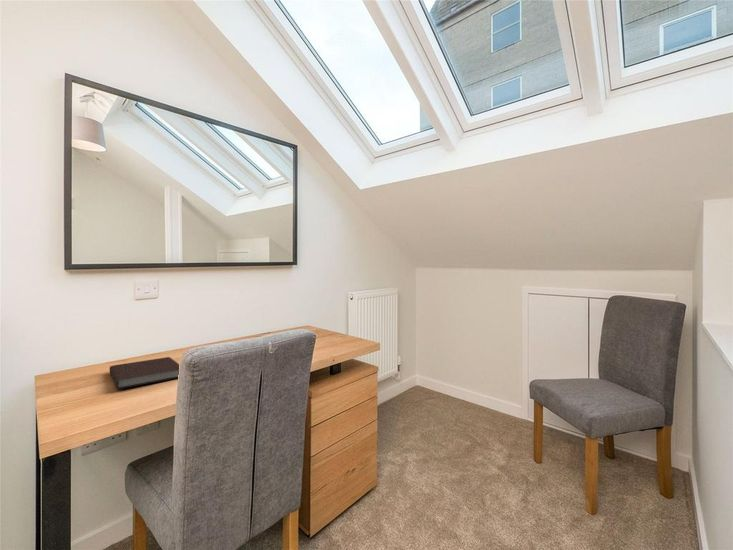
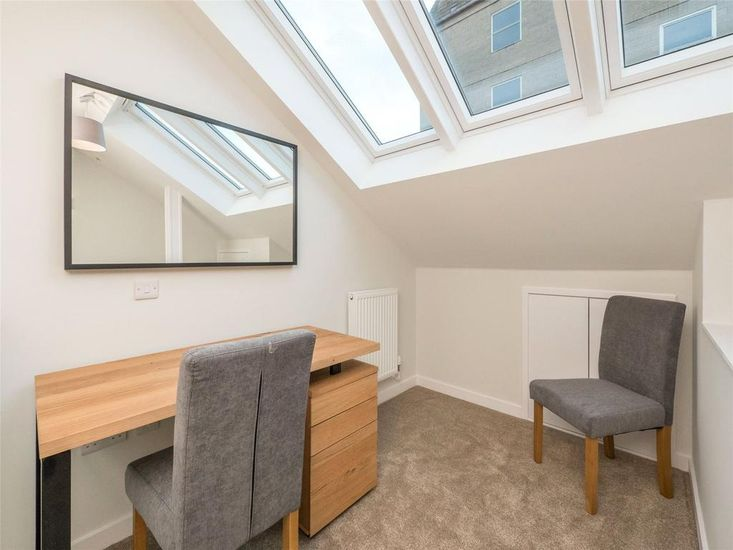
- notebook [109,356,180,390]
